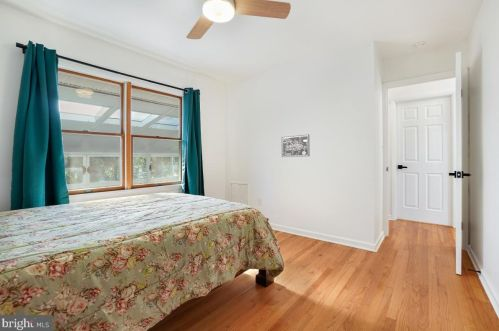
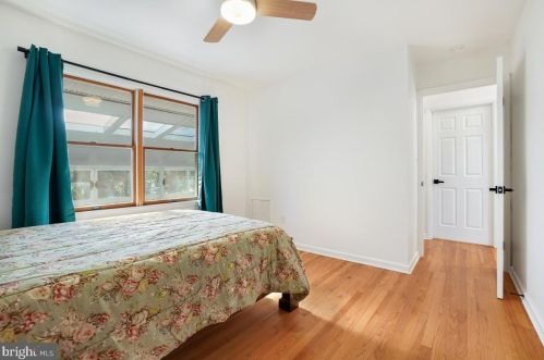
- wall art [281,134,310,158]
